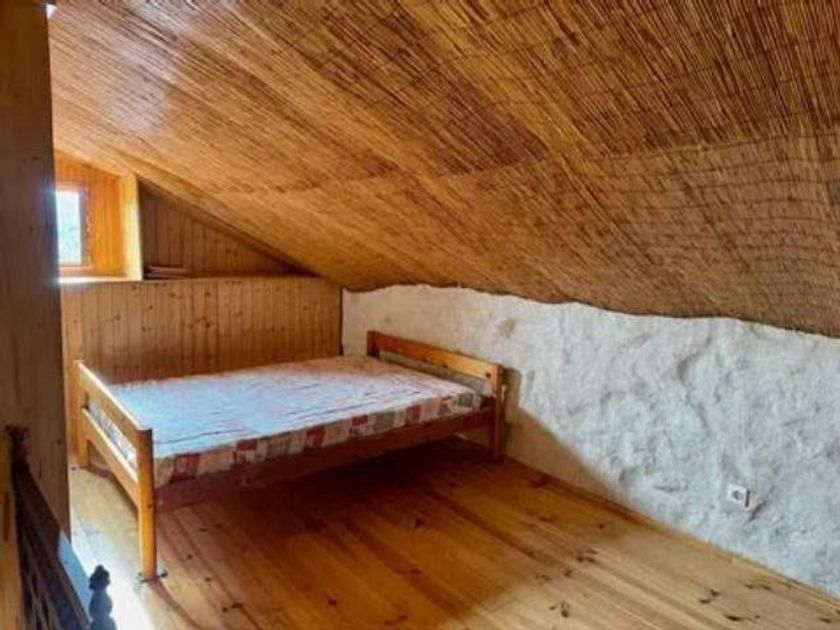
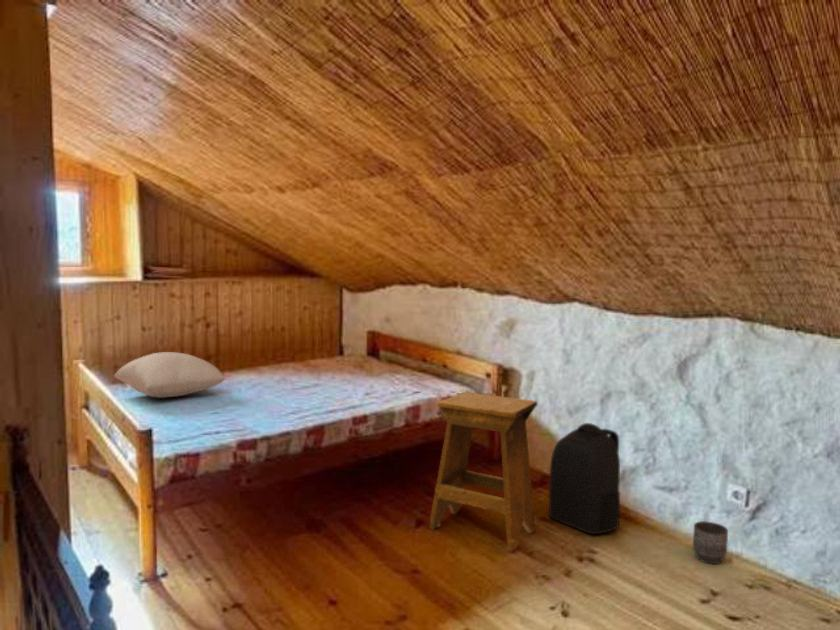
+ pillow [113,351,227,399]
+ backpack [548,422,622,535]
+ planter [692,520,729,565]
+ stool [429,391,538,552]
